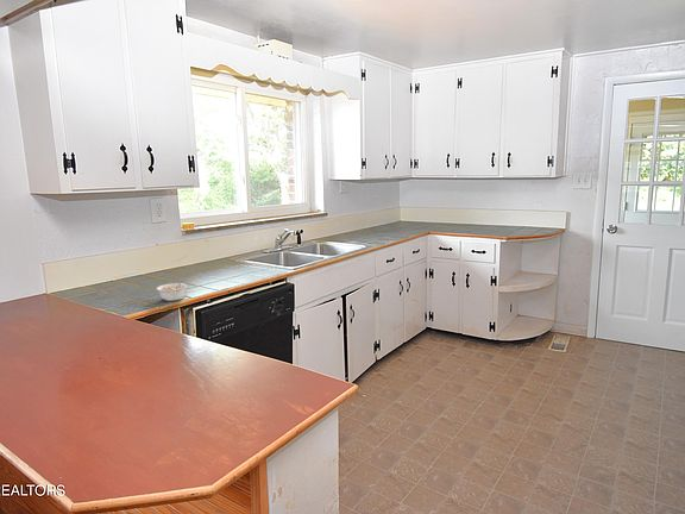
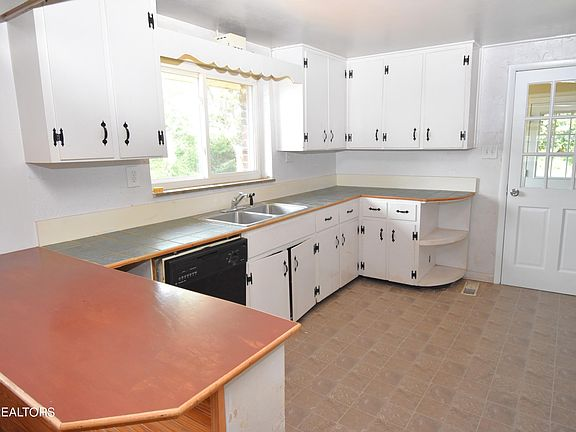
- legume [156,278,189,302]
